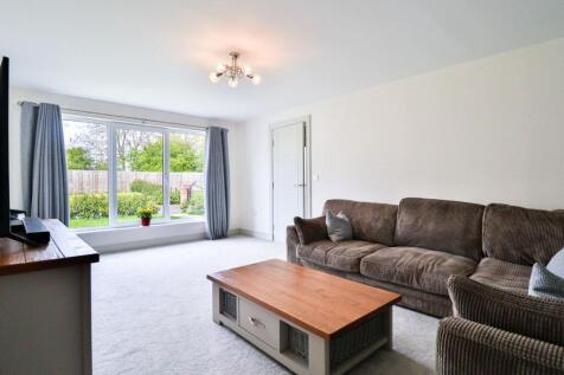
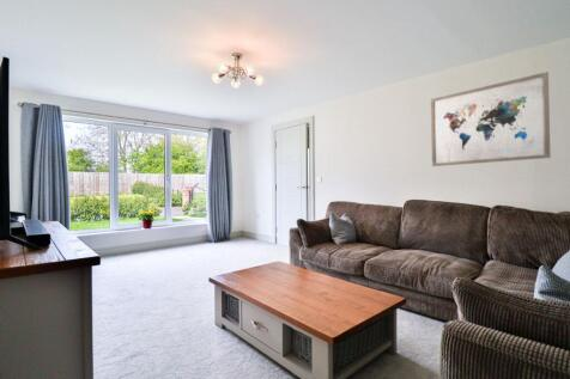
+ wall art [430,71,552,167]
